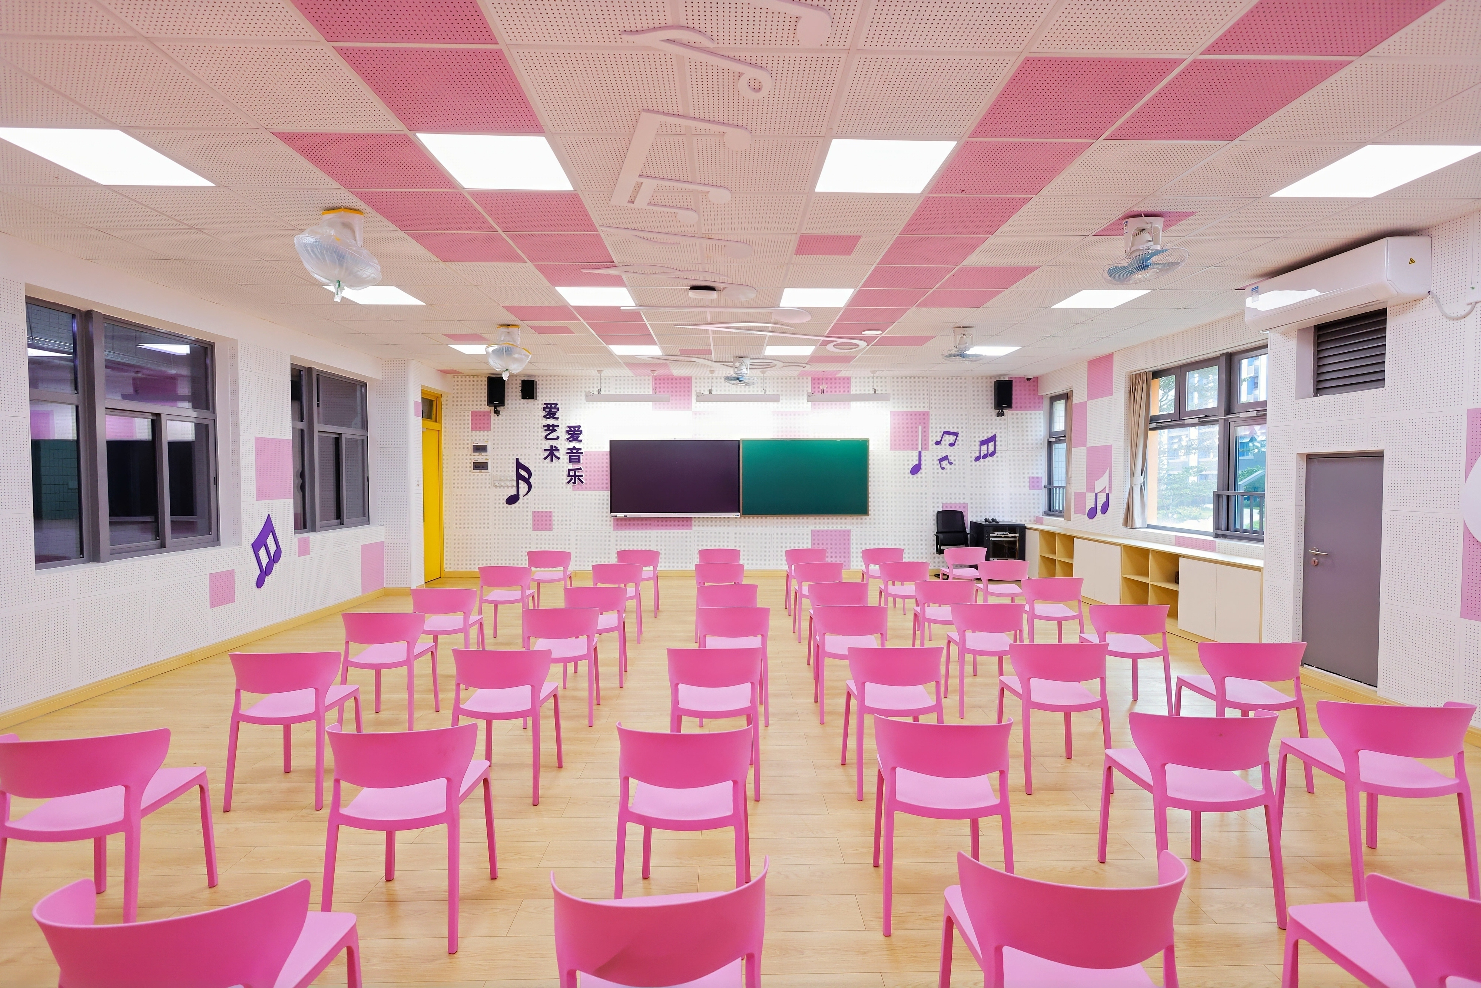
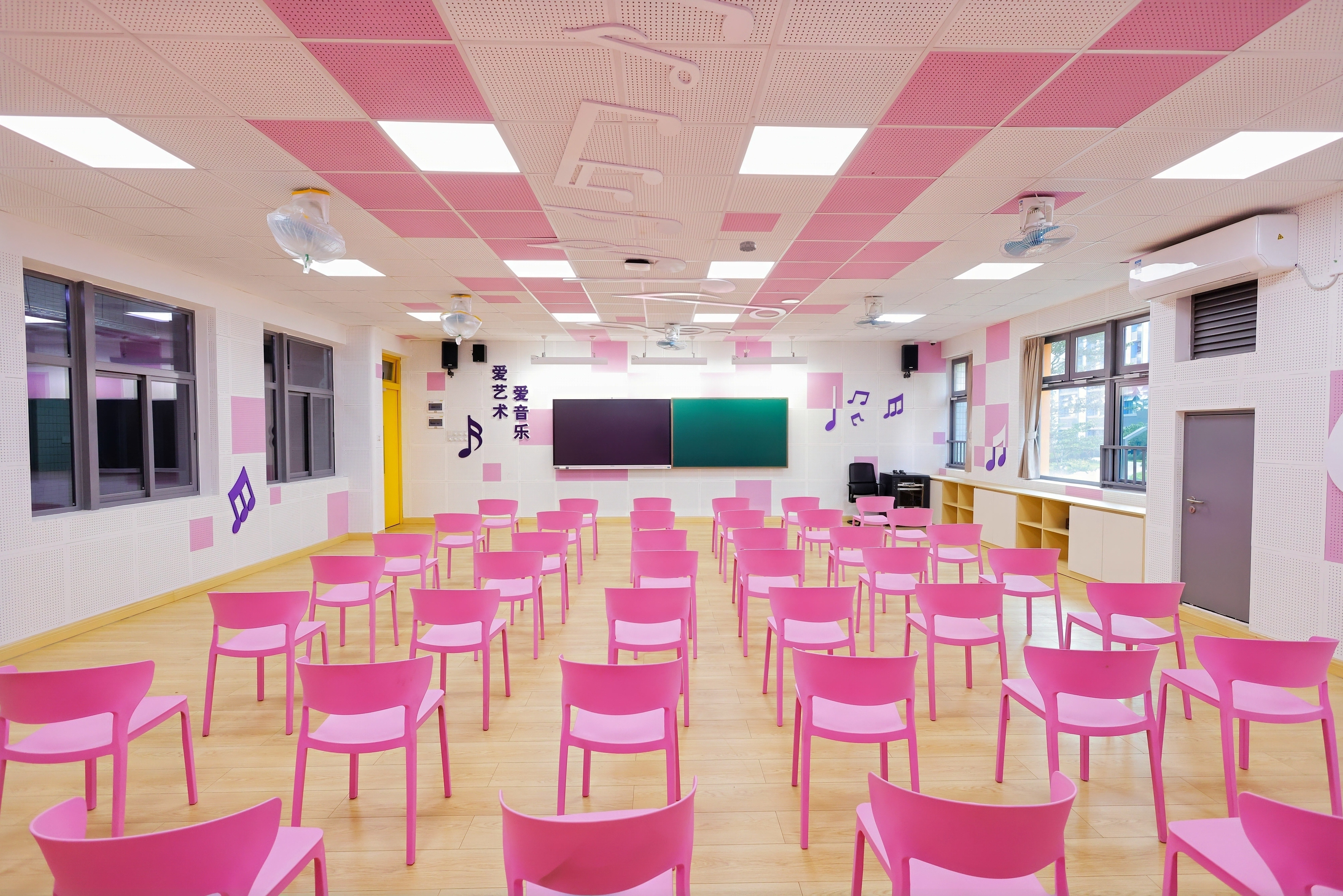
+ smoke detector [739,241,757,252]
